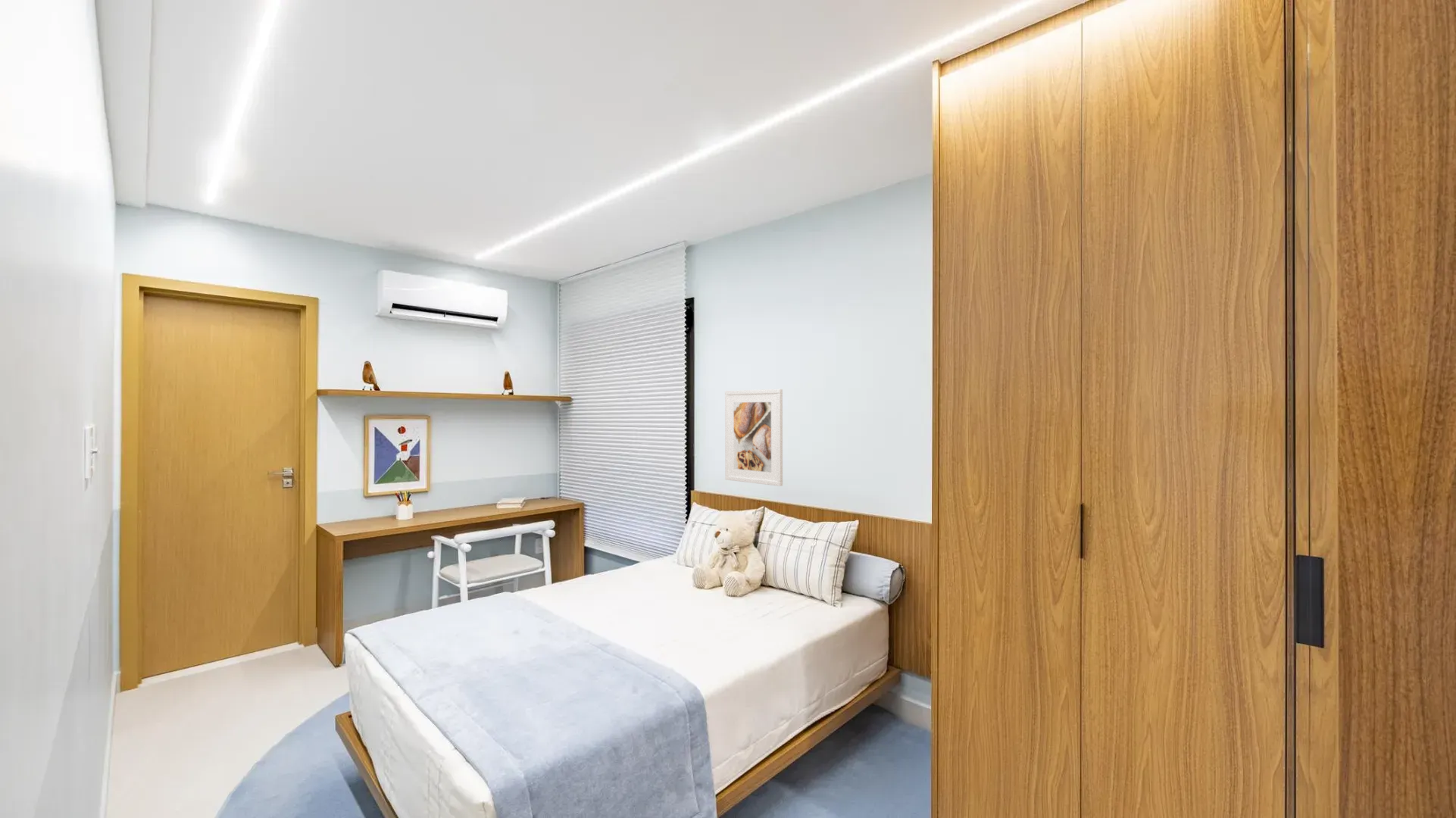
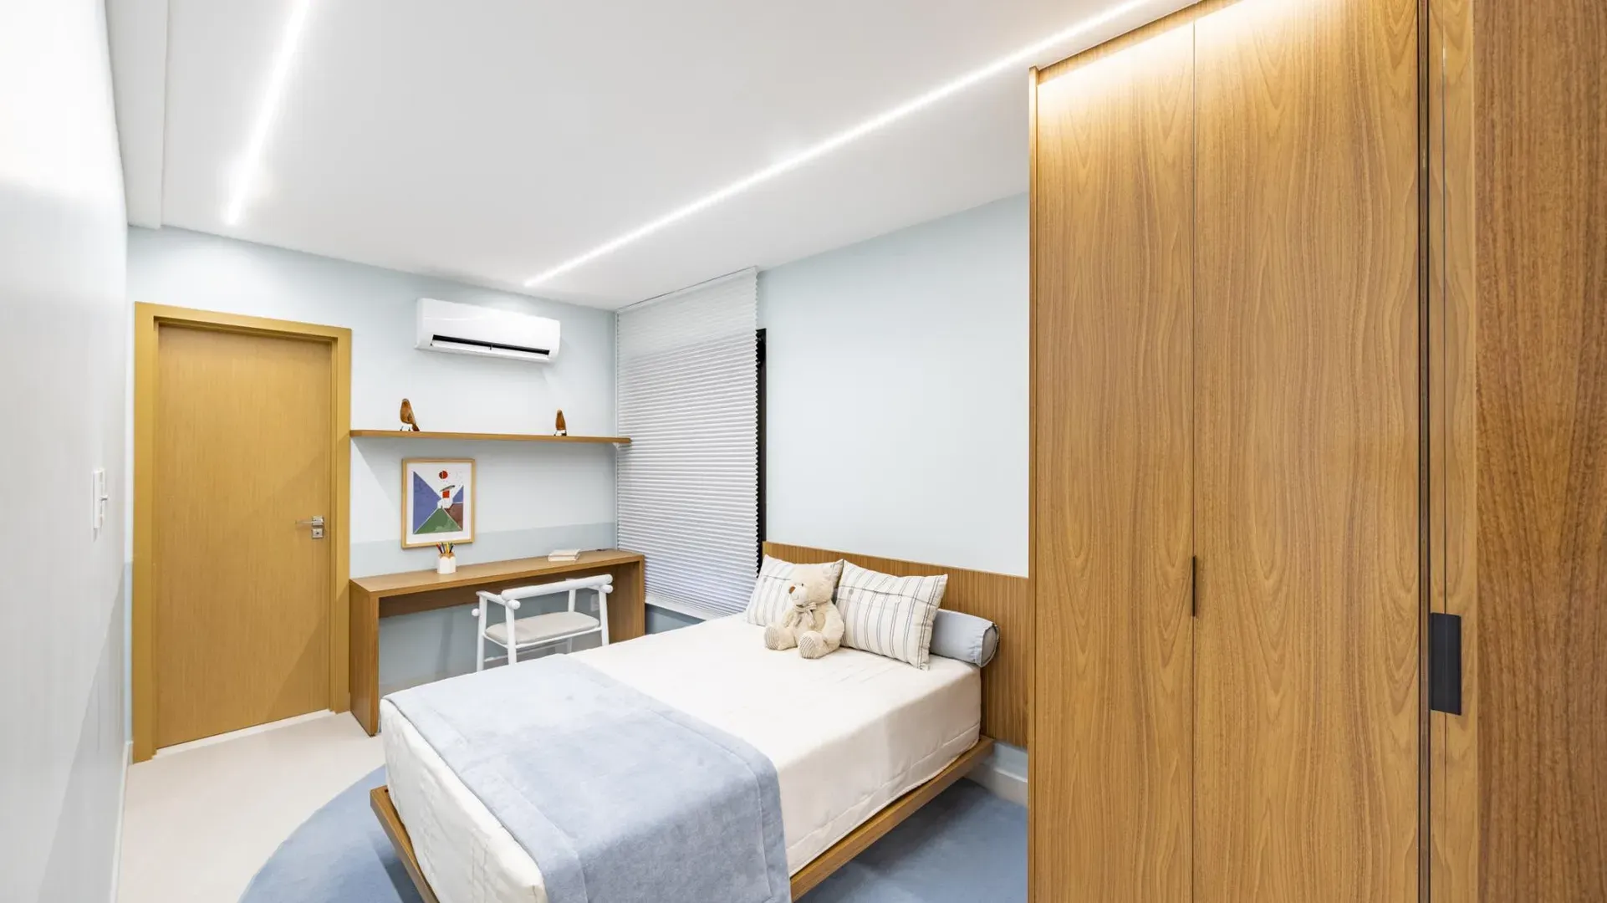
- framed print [724,389,783,487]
